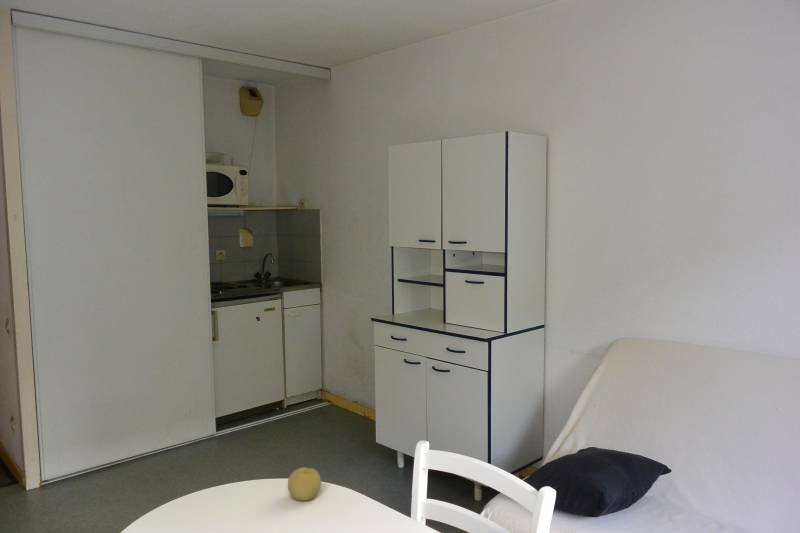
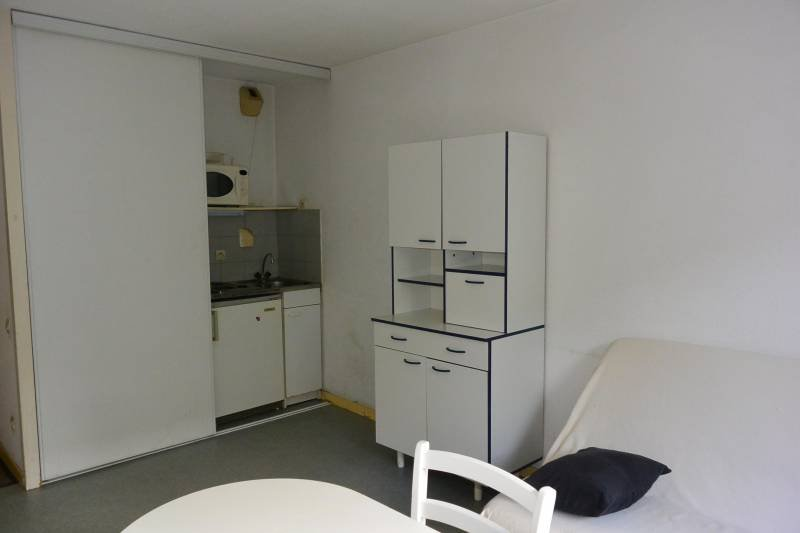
- fruit [287,466,322,502]
